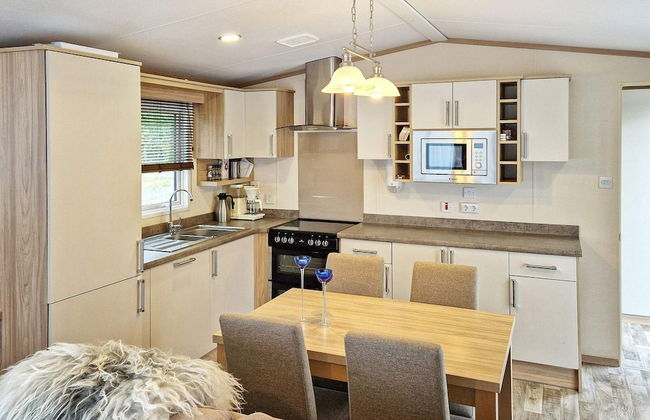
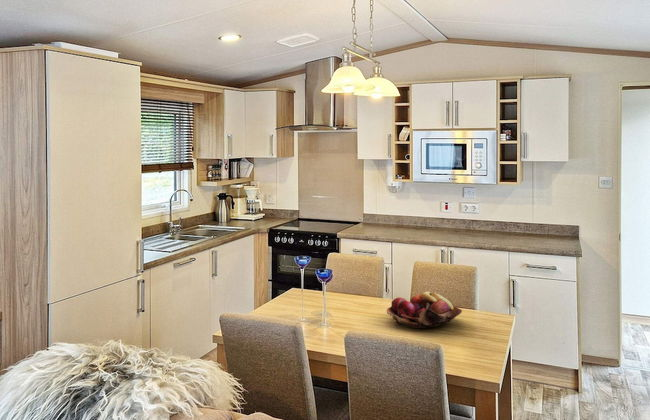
+ fruit basket [386,291,463,329]
